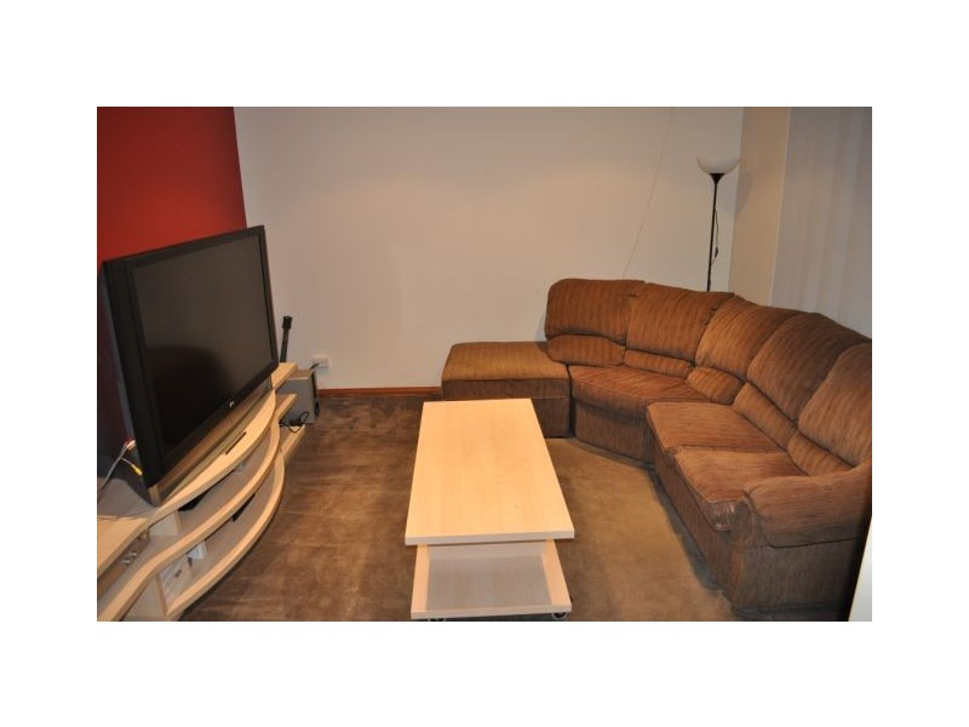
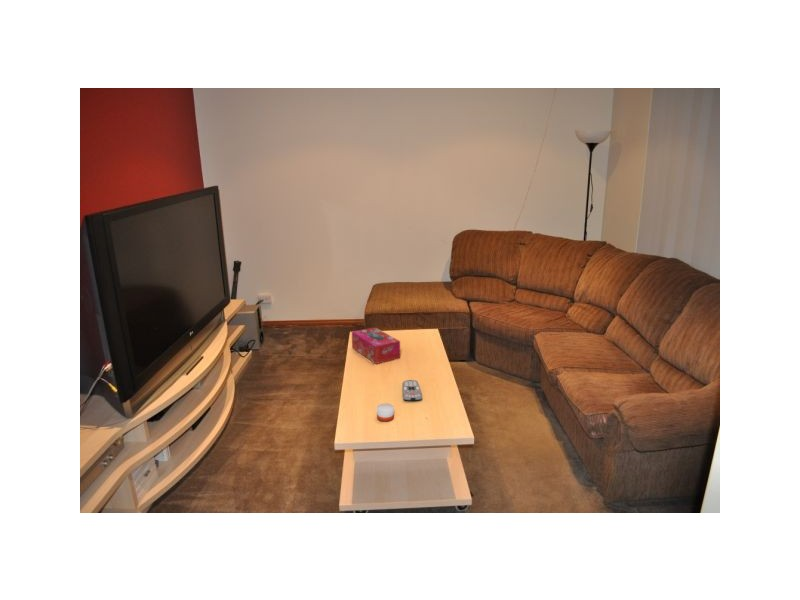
+ candle [376,402,395,423]
+ remote control [402,379,423,402]
+ tissue box [351,326,401,365]
